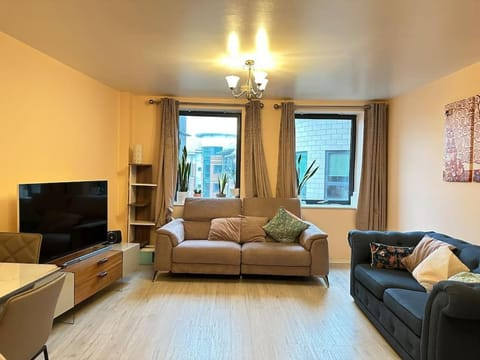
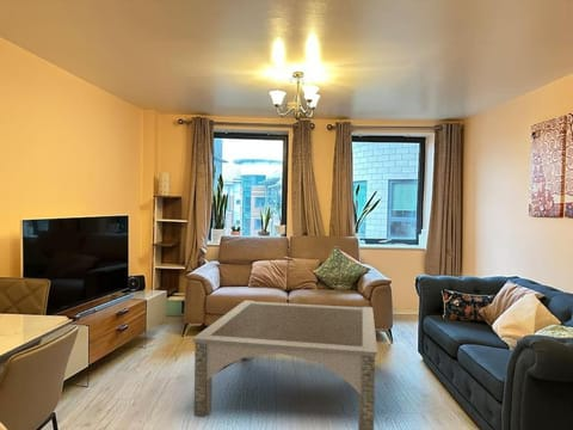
+ coffee table [191,299,378,430]
